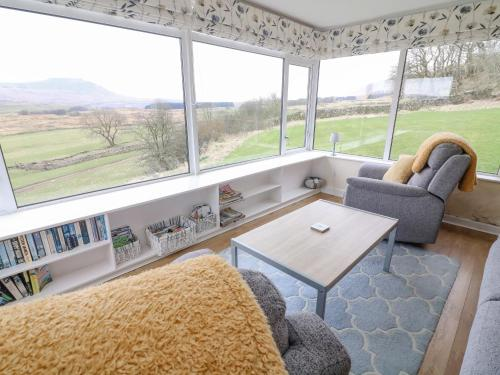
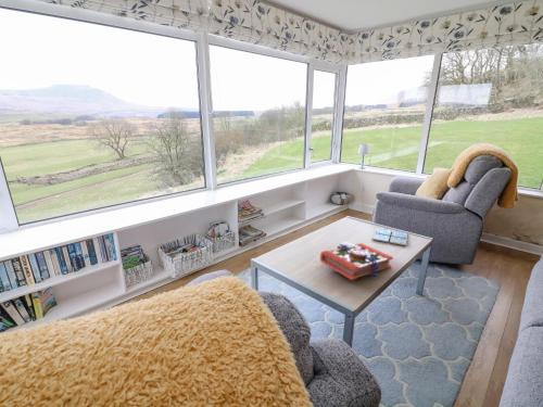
+ drink coaster [371,227,408,246]
+ book [319,242,394,281]
